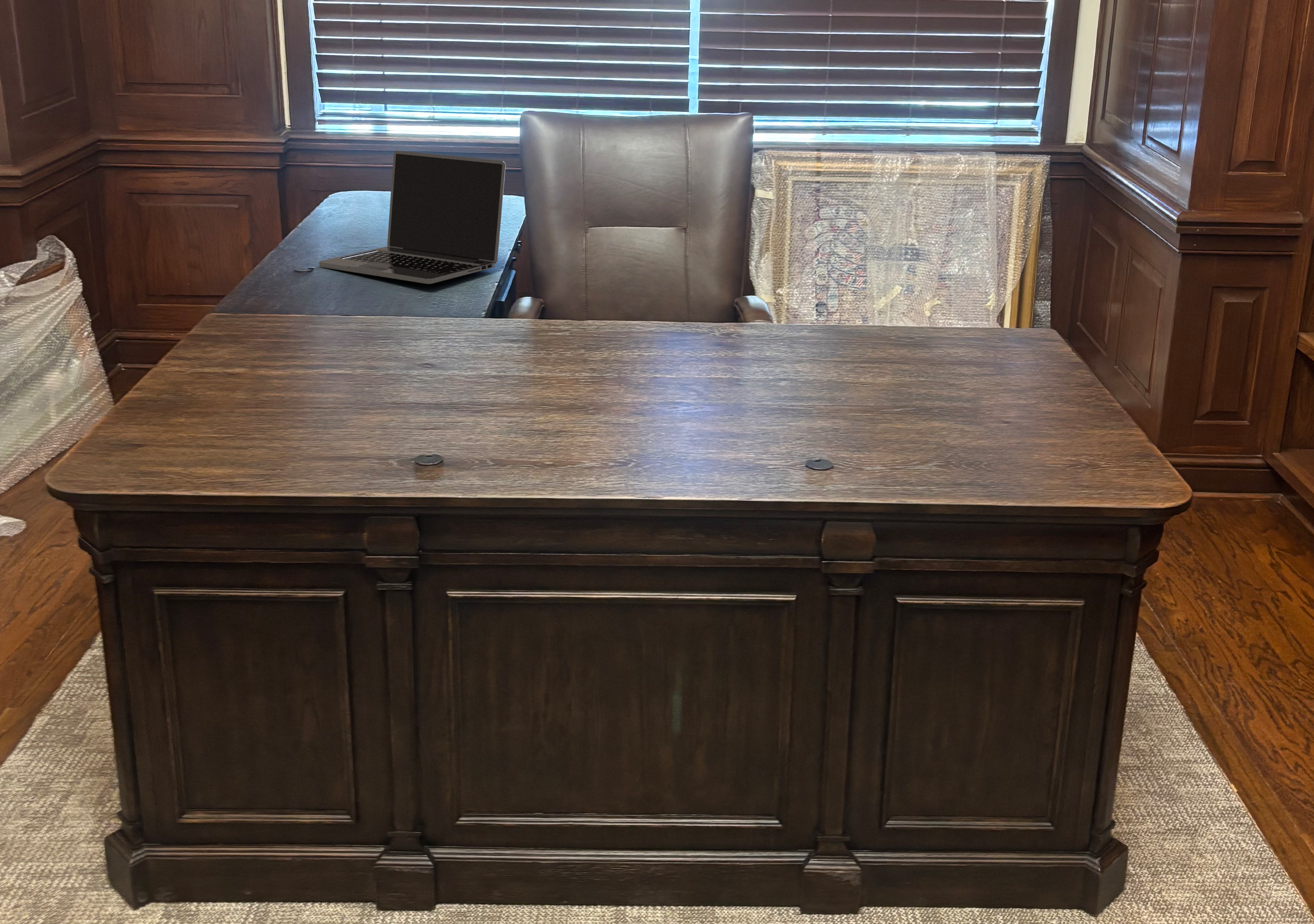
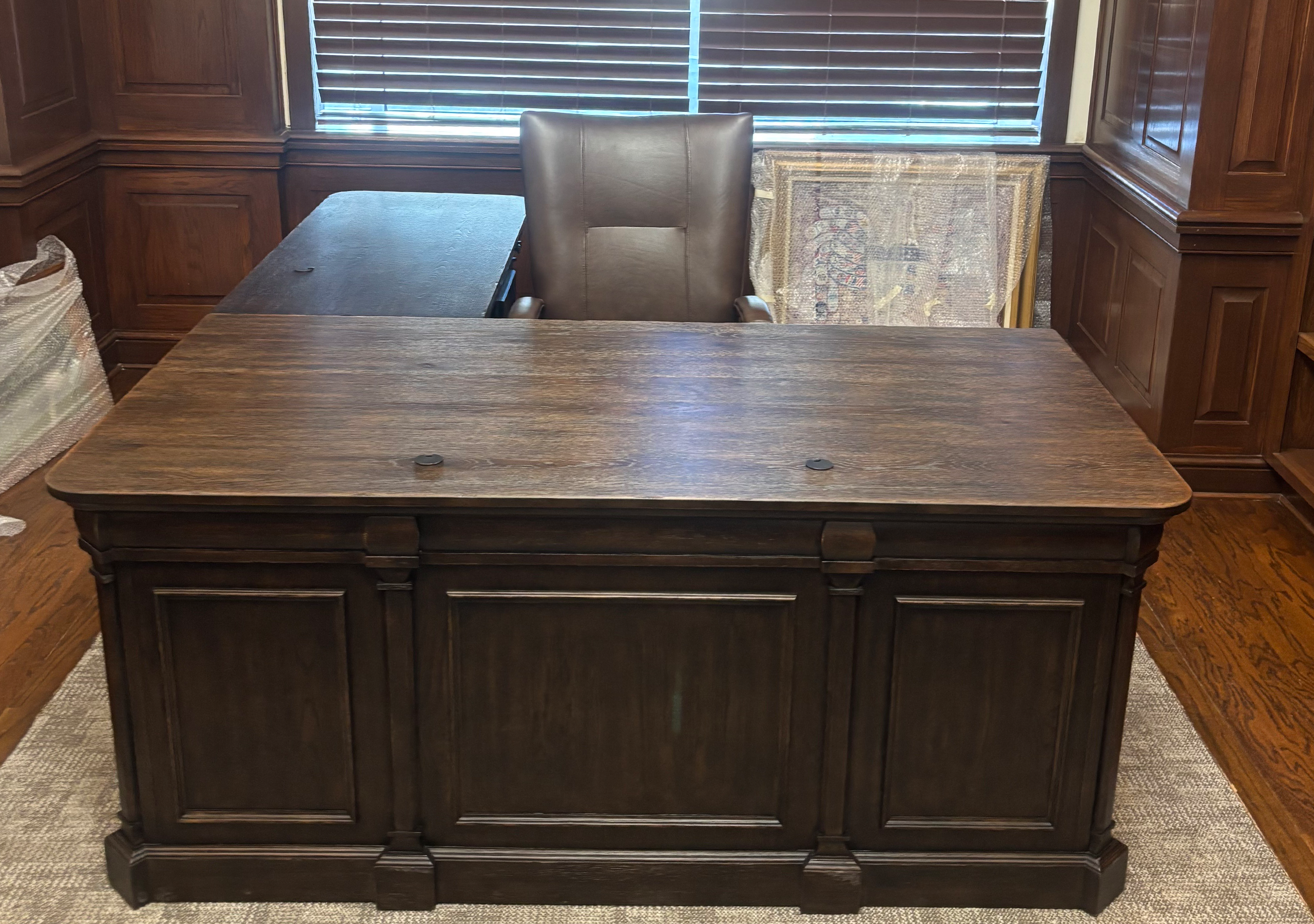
- laptop [318,150,506,284]
